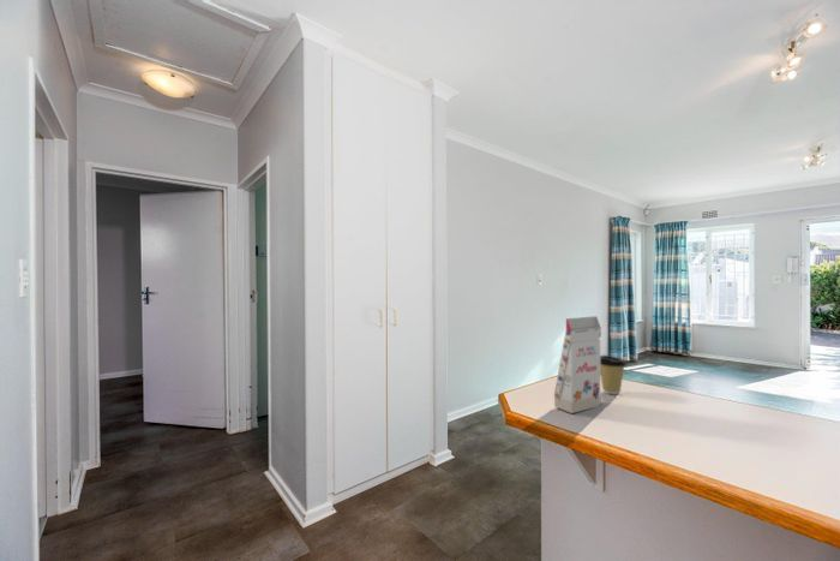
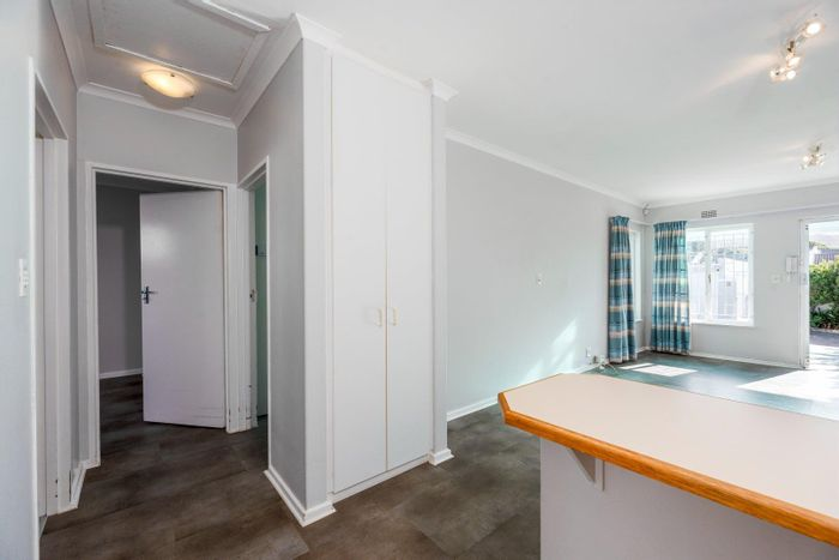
- coffee cup [600,354,628,395]
- gift box [553,315,602,414]
